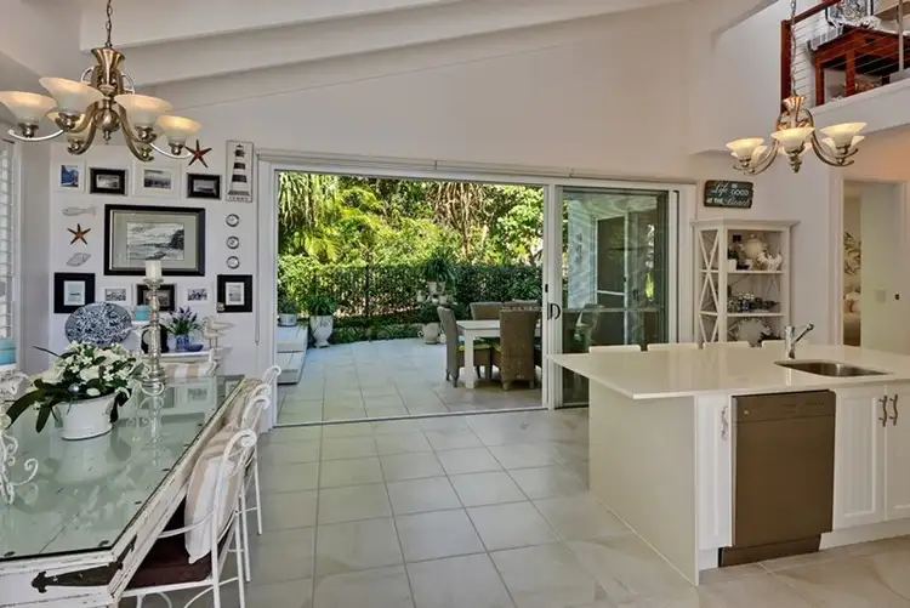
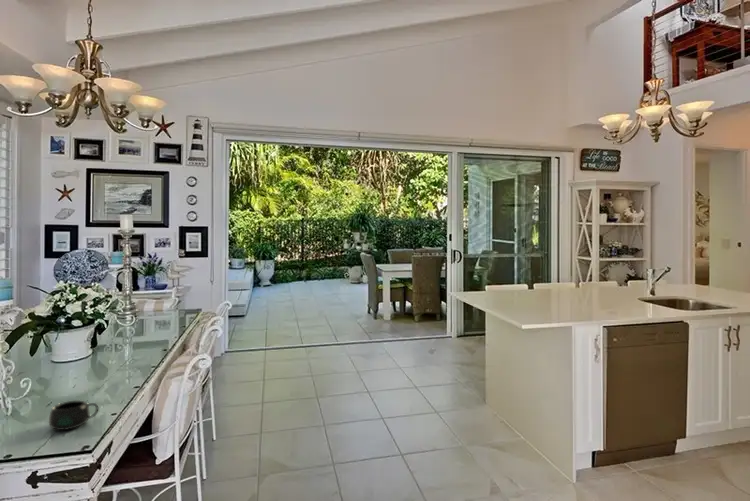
+ mug [48,399,99,431]
